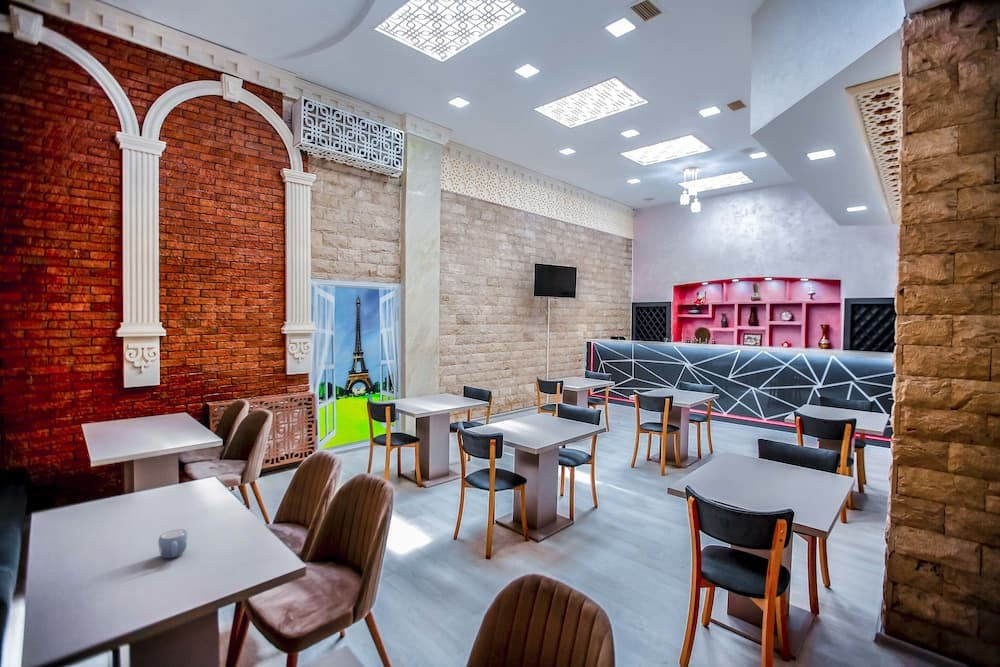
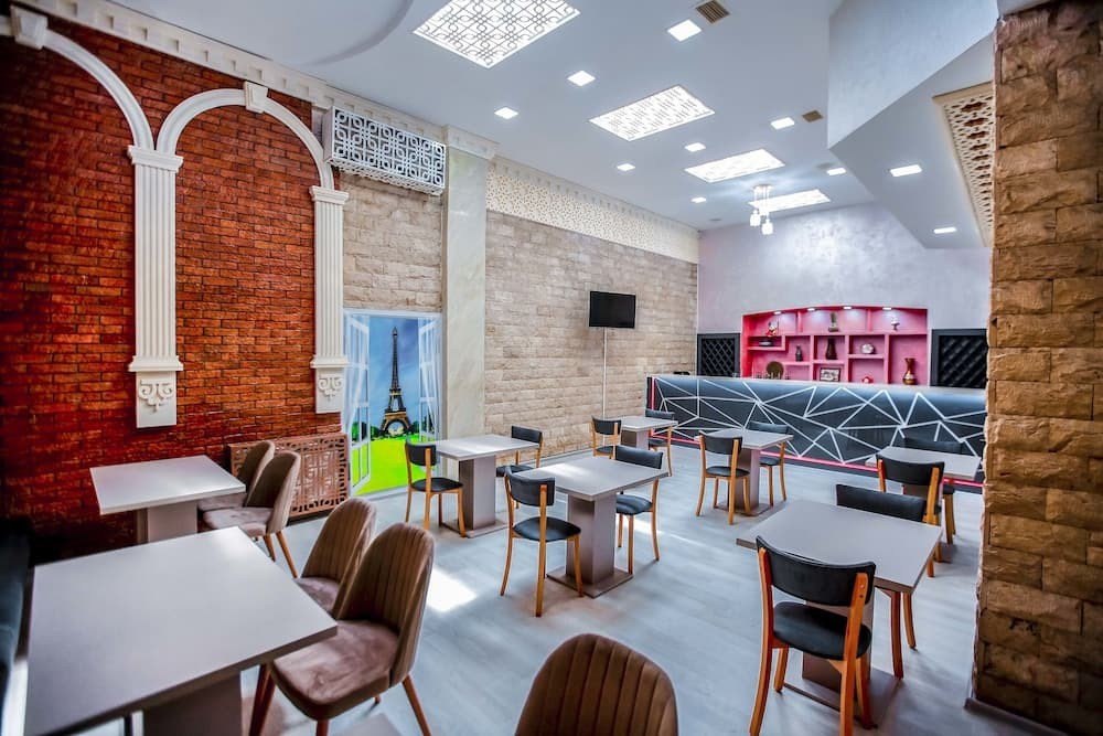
- mug [157,528,189,559]
